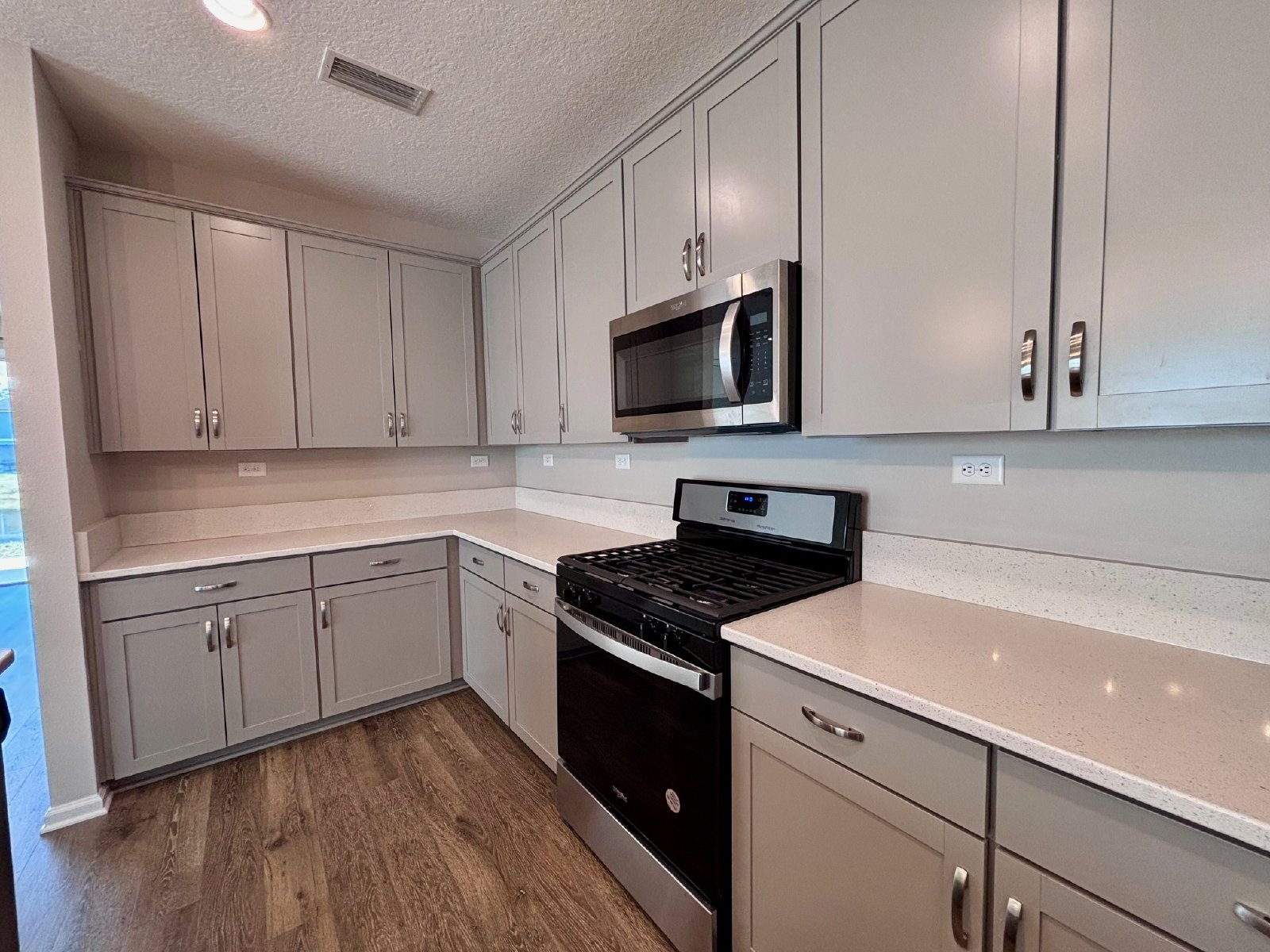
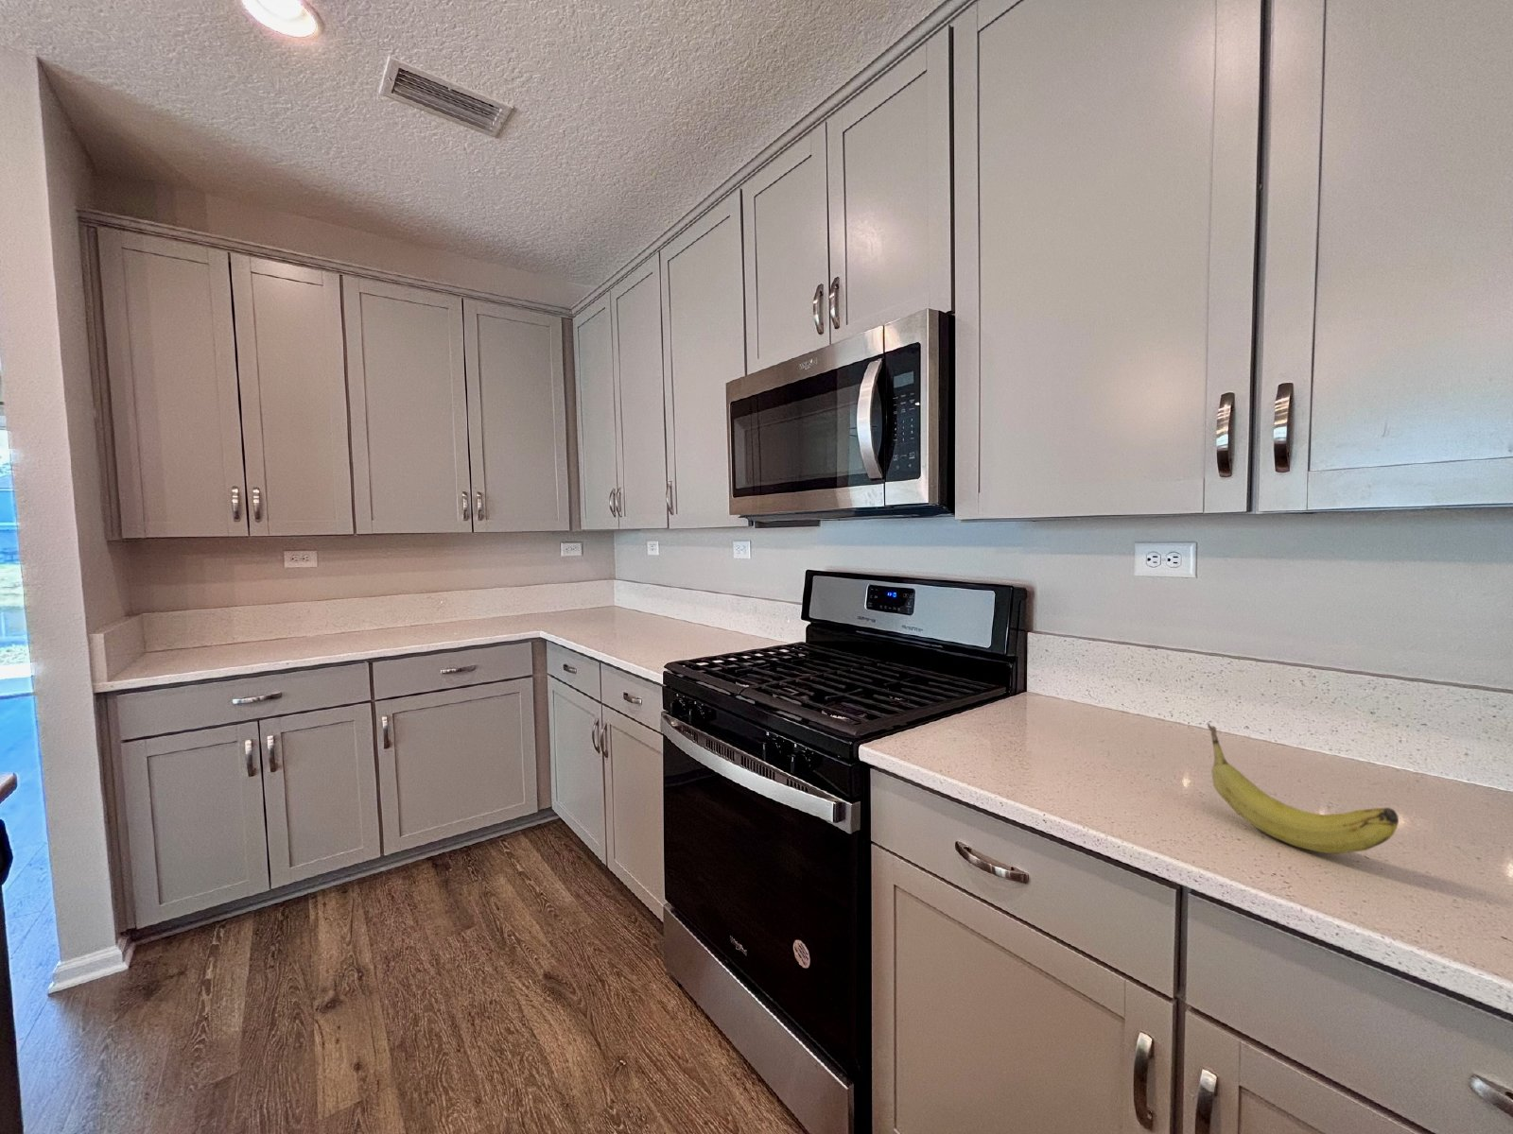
+ fruit [1207,721,1400,854]
